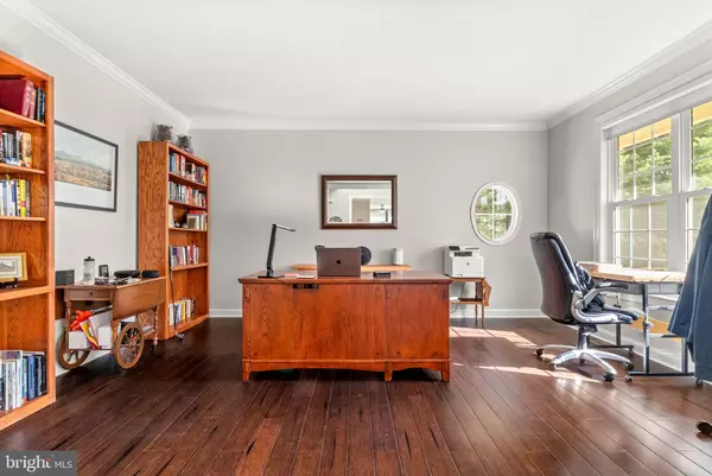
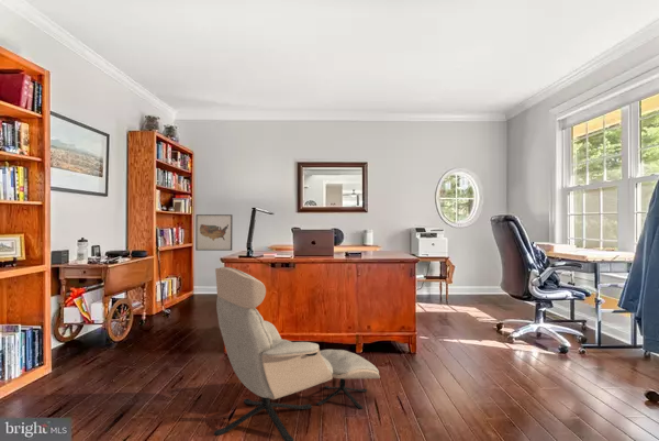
+ armchair [213,266,381,441]
+ wall art [194,213,234,252]
